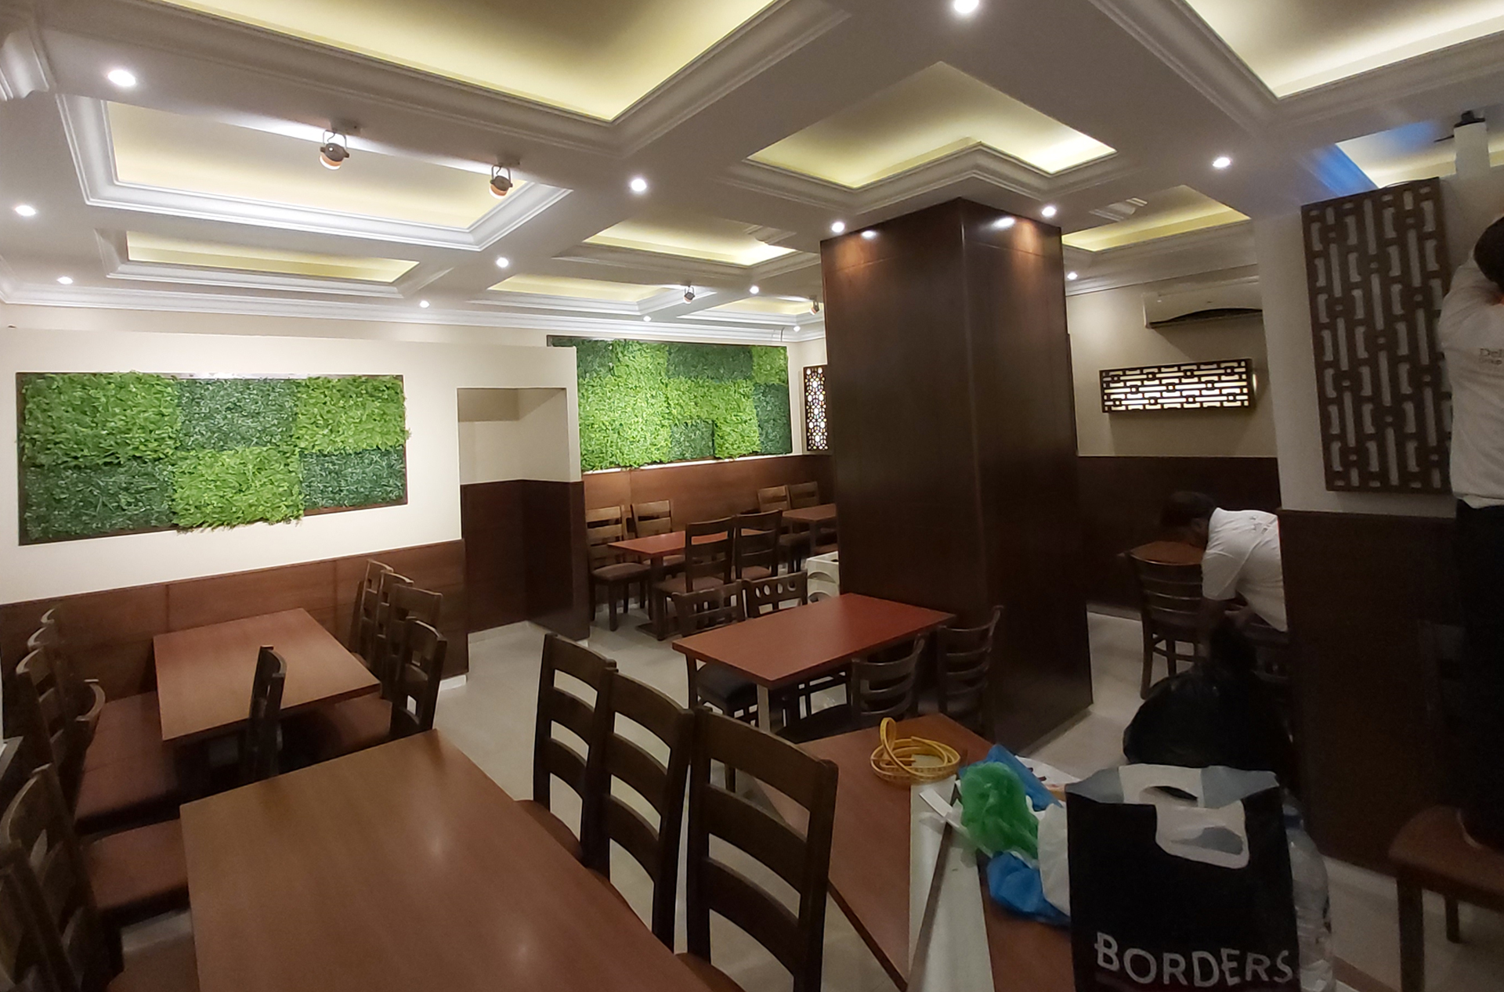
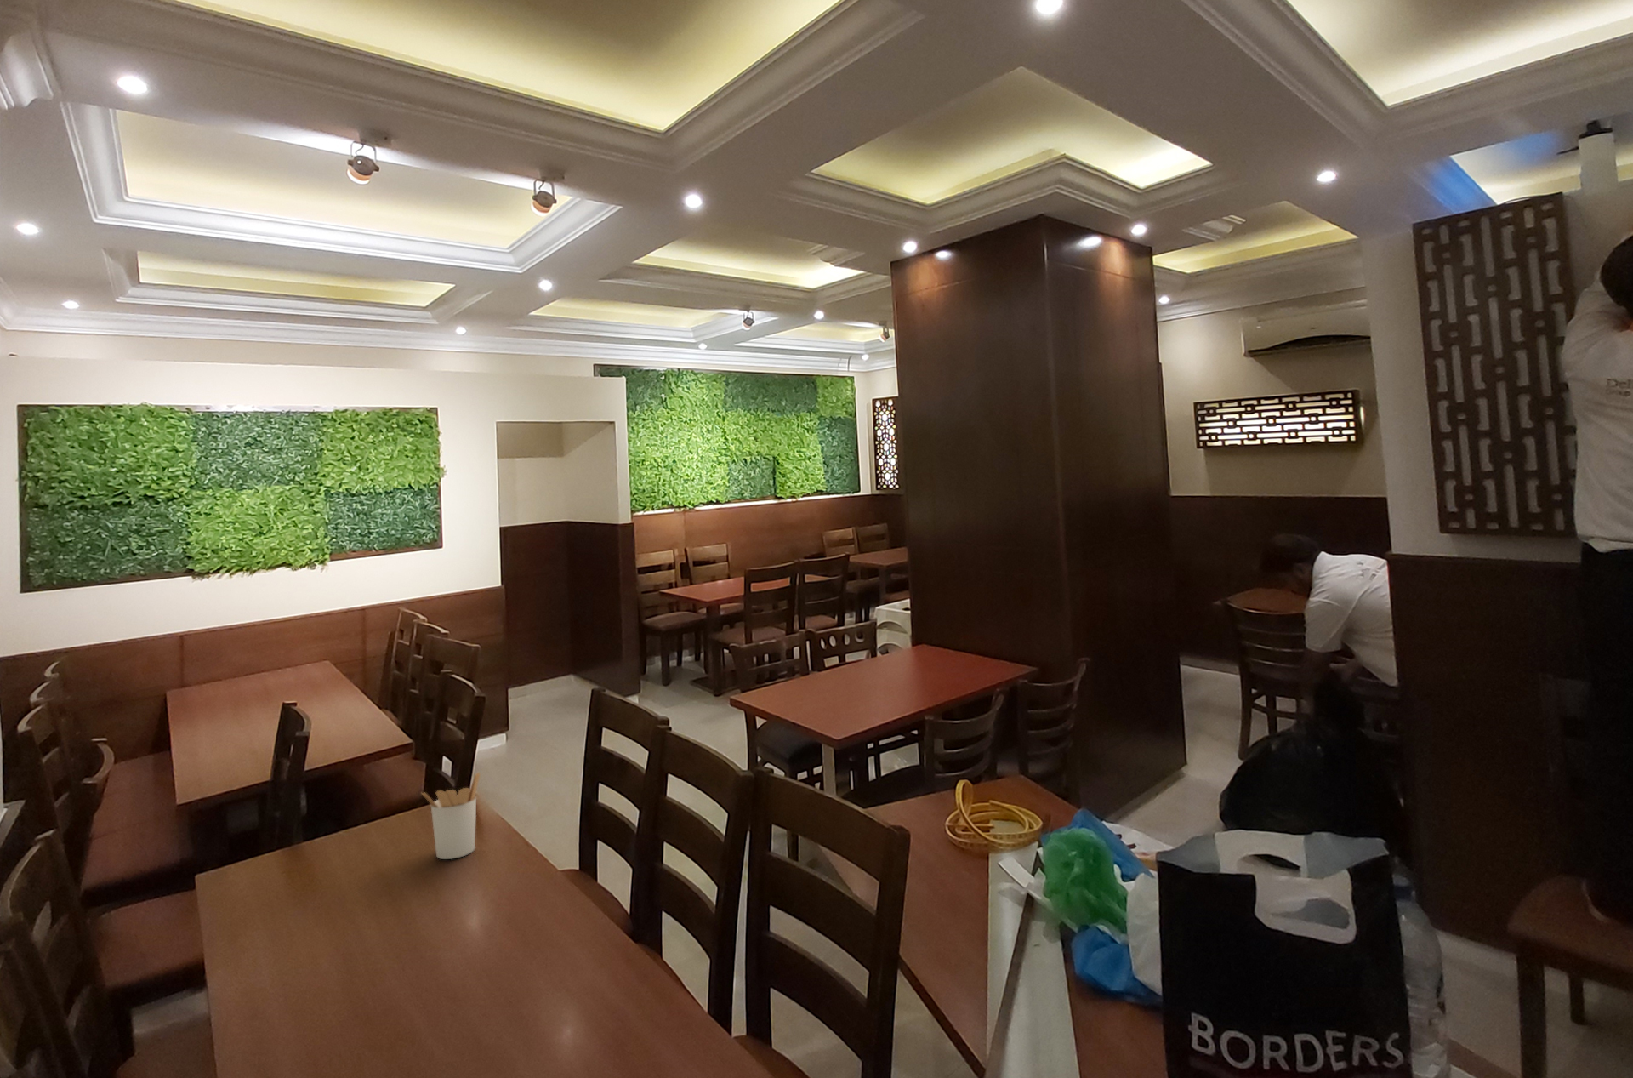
+ utensil holder [420,771,481,860]
